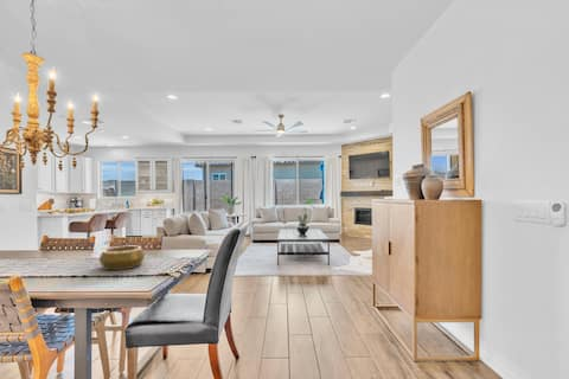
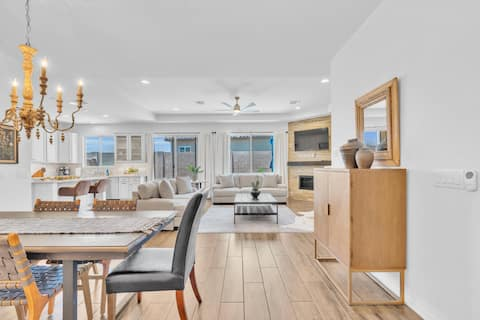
- decorative bowl [97,245,146,271]
